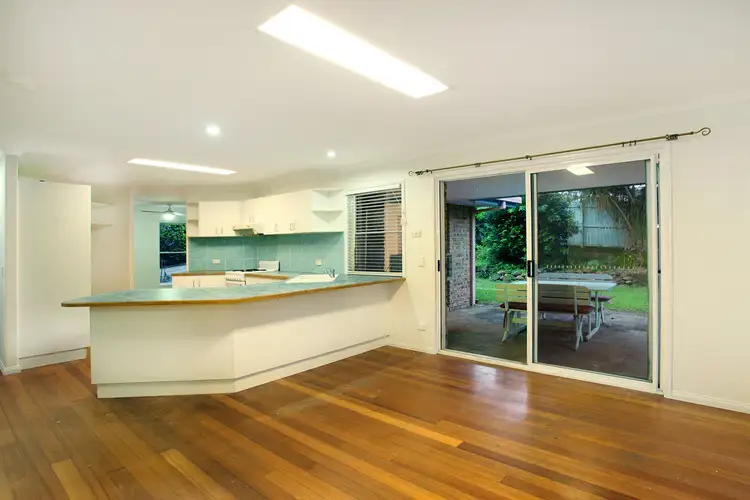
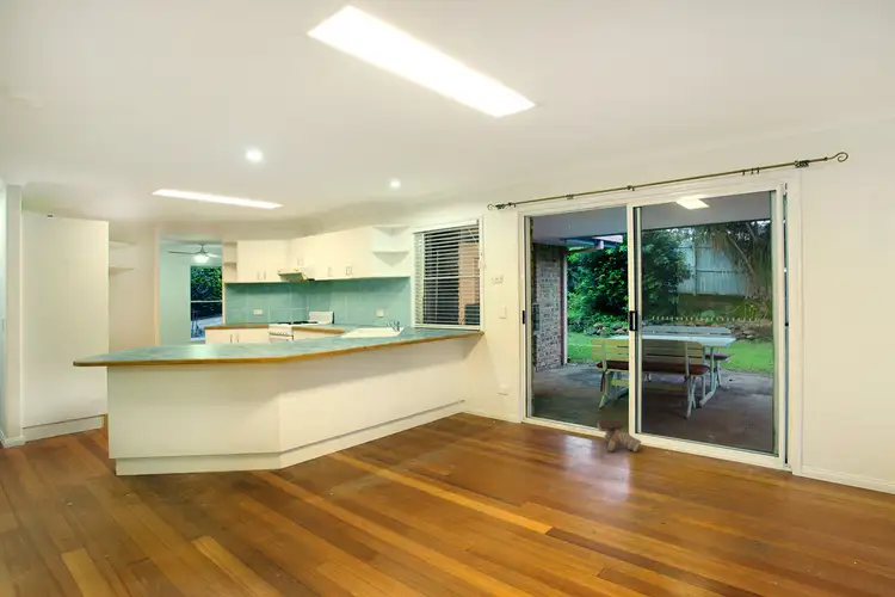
+ boots [597,418,642,453]
